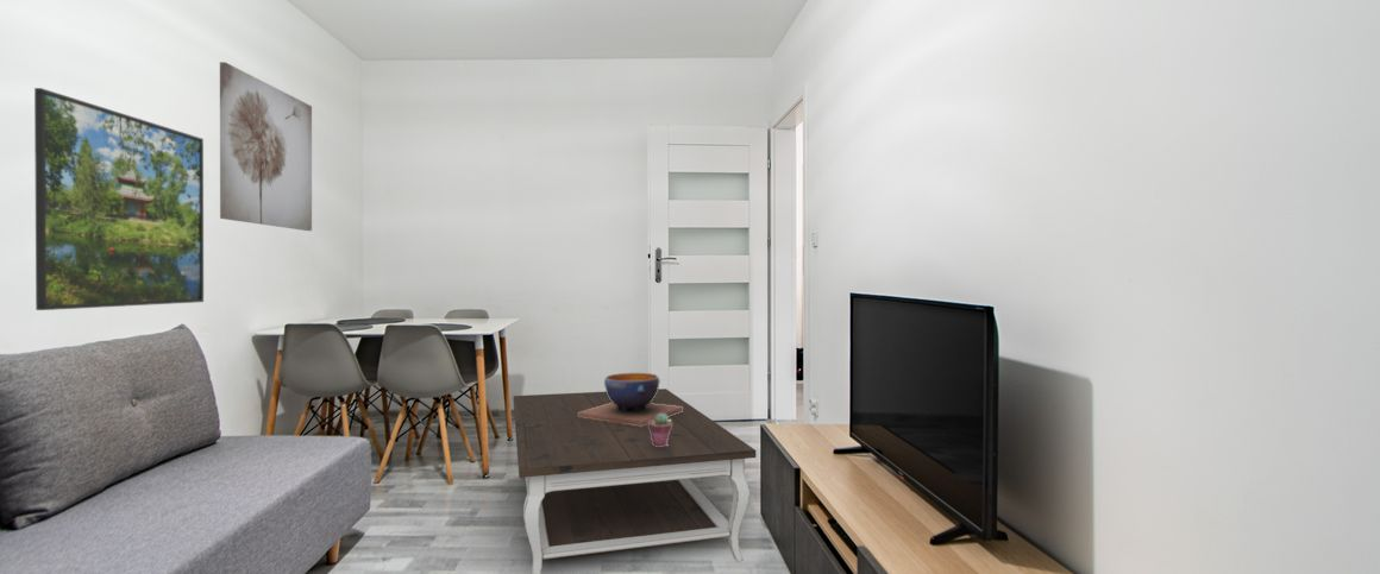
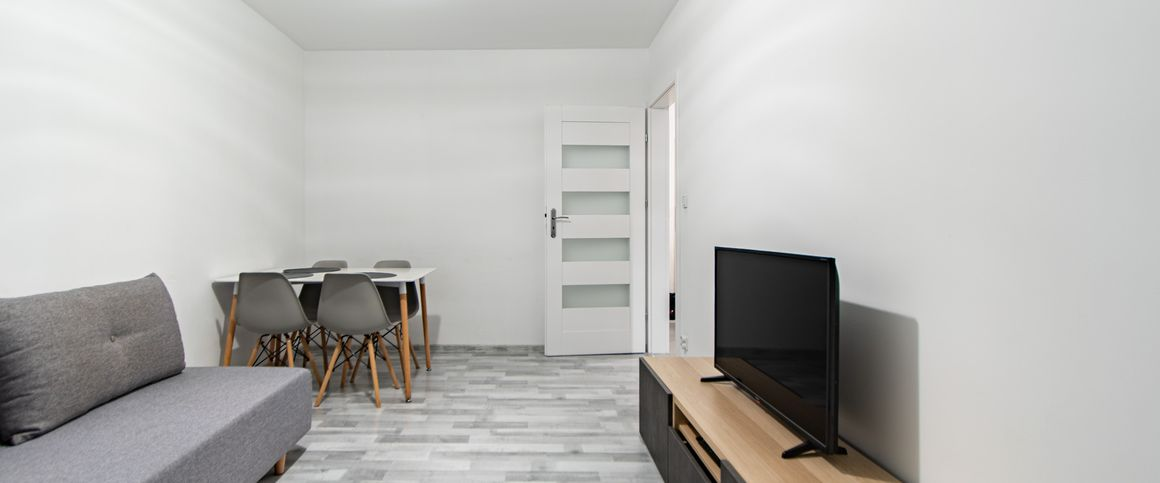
- wall art [219,61,313,232]
- decorative bowl [578,372,683,427]
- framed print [33,87,205,311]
- coffee table [513,387,757,574]
- potted succulent [648,414,672,447]
